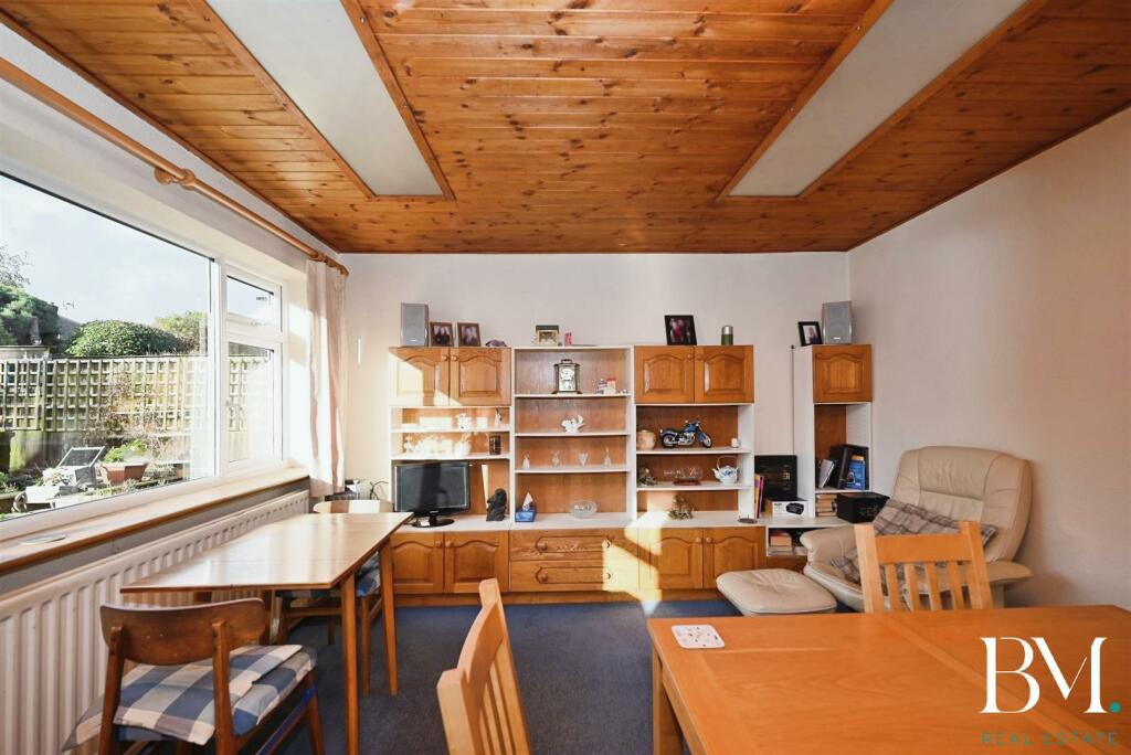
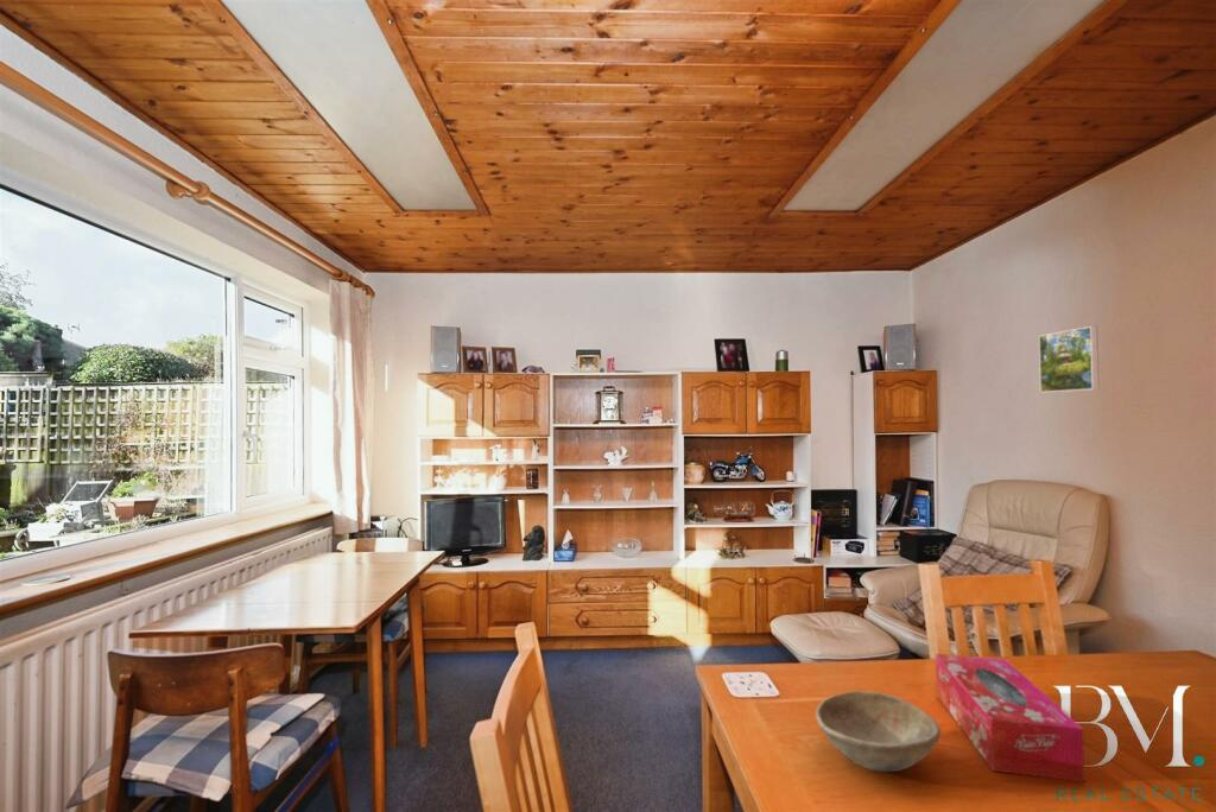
+ bowl [815,690,942,773]
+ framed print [1038,325,1101,394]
+ tissue box [935,653,1085,782]
